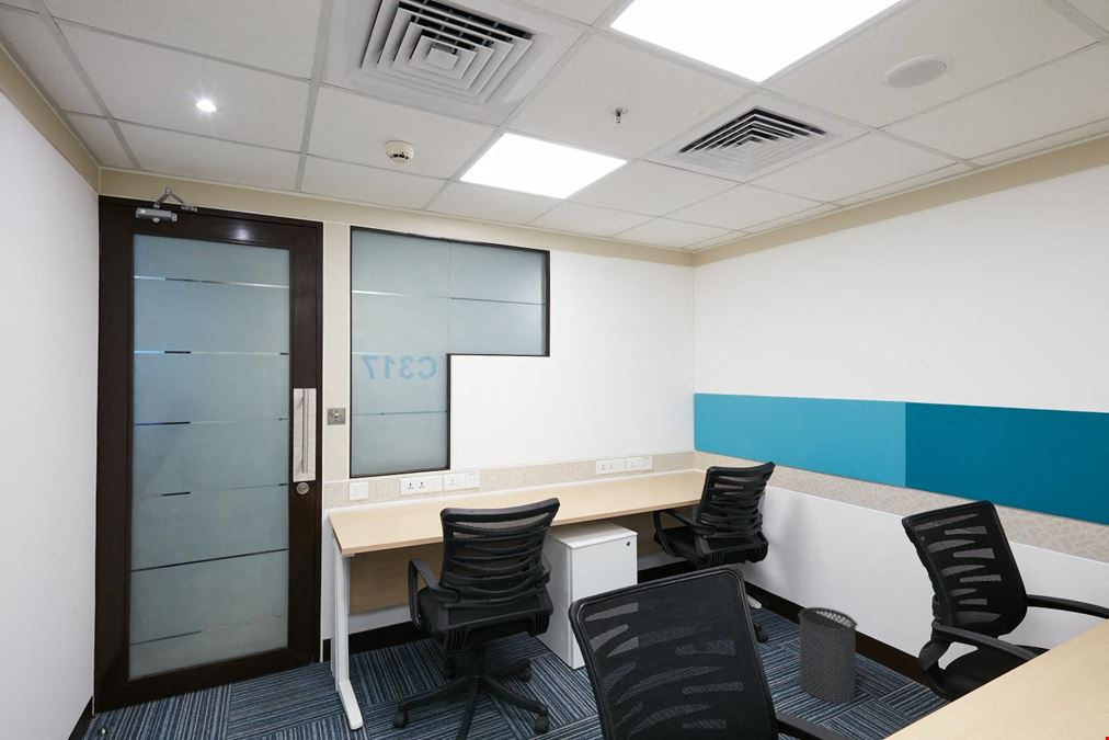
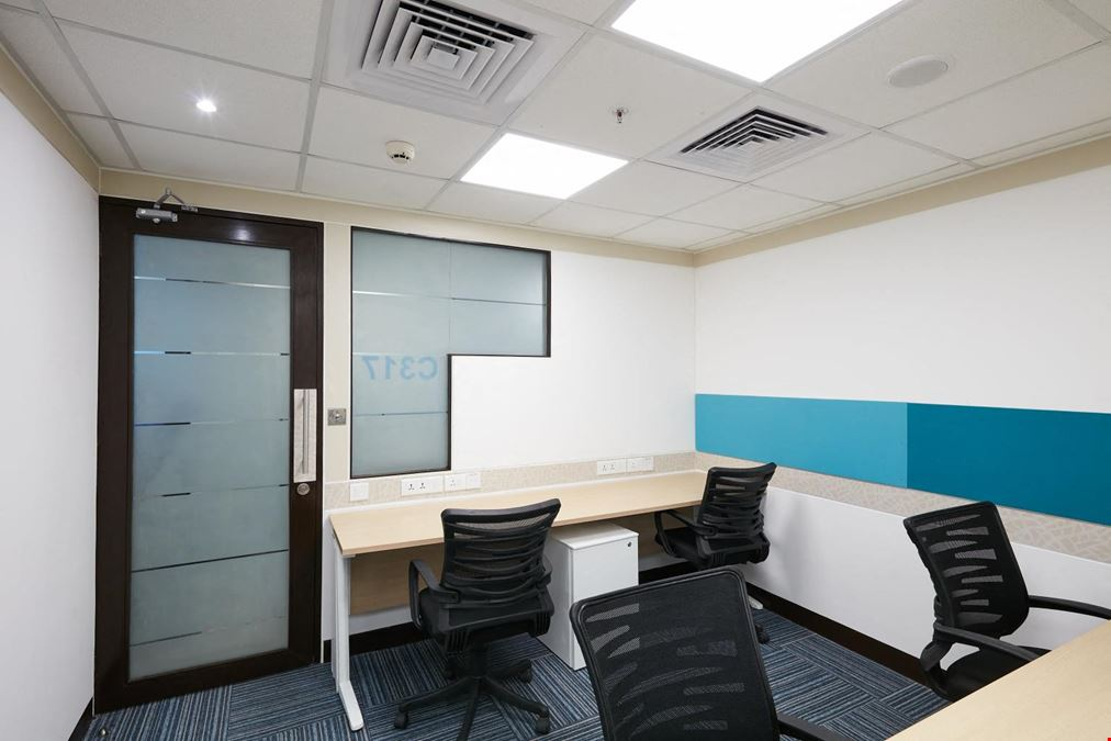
- trash can [797,606,859,704]
